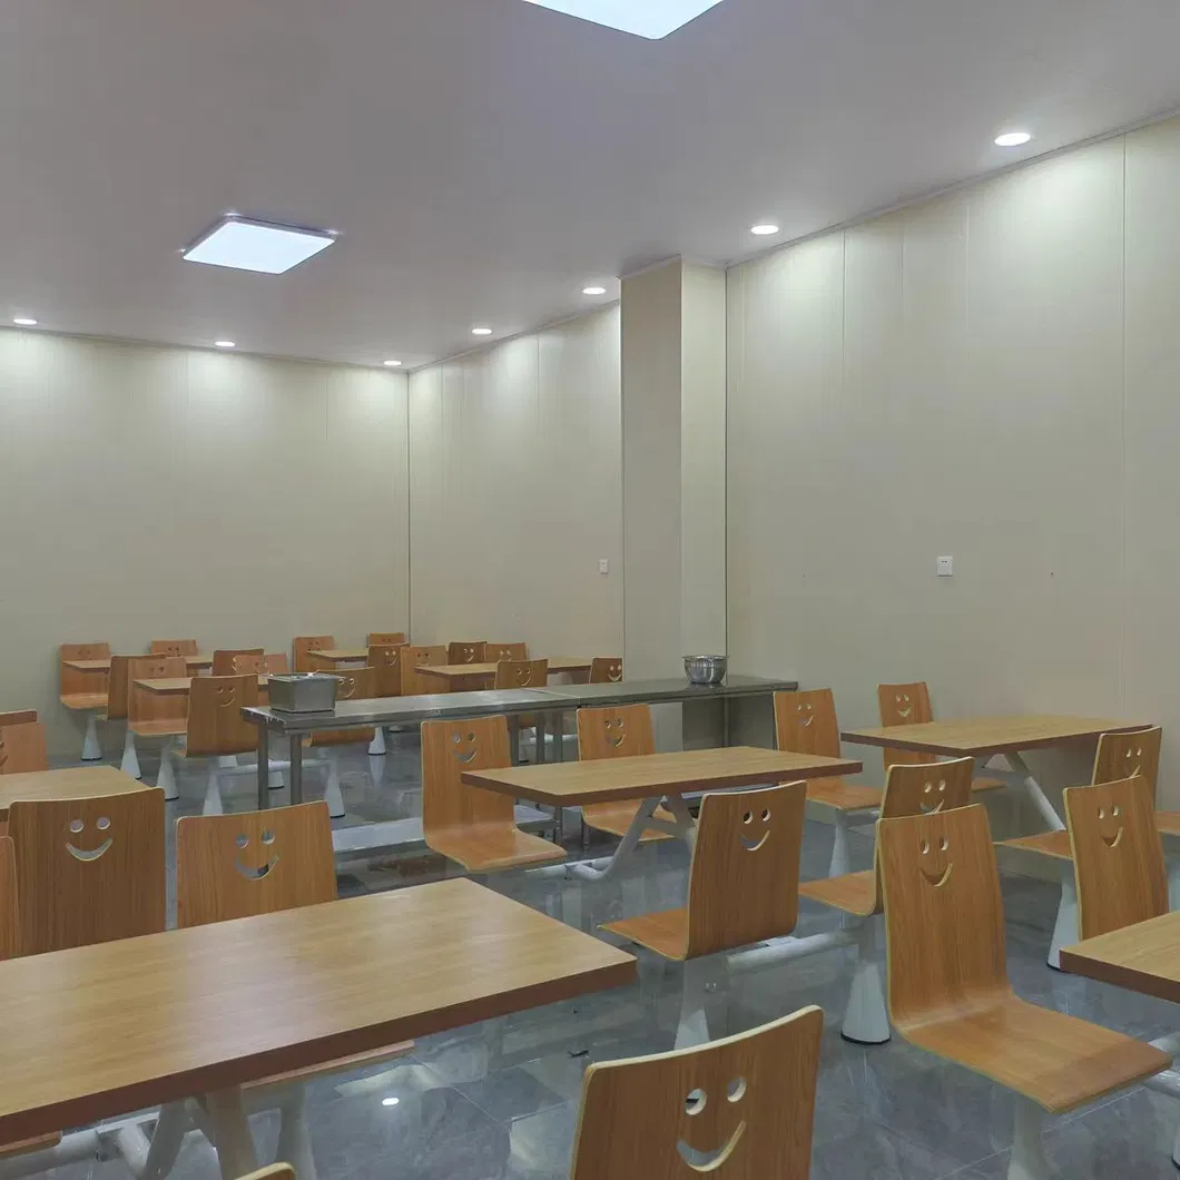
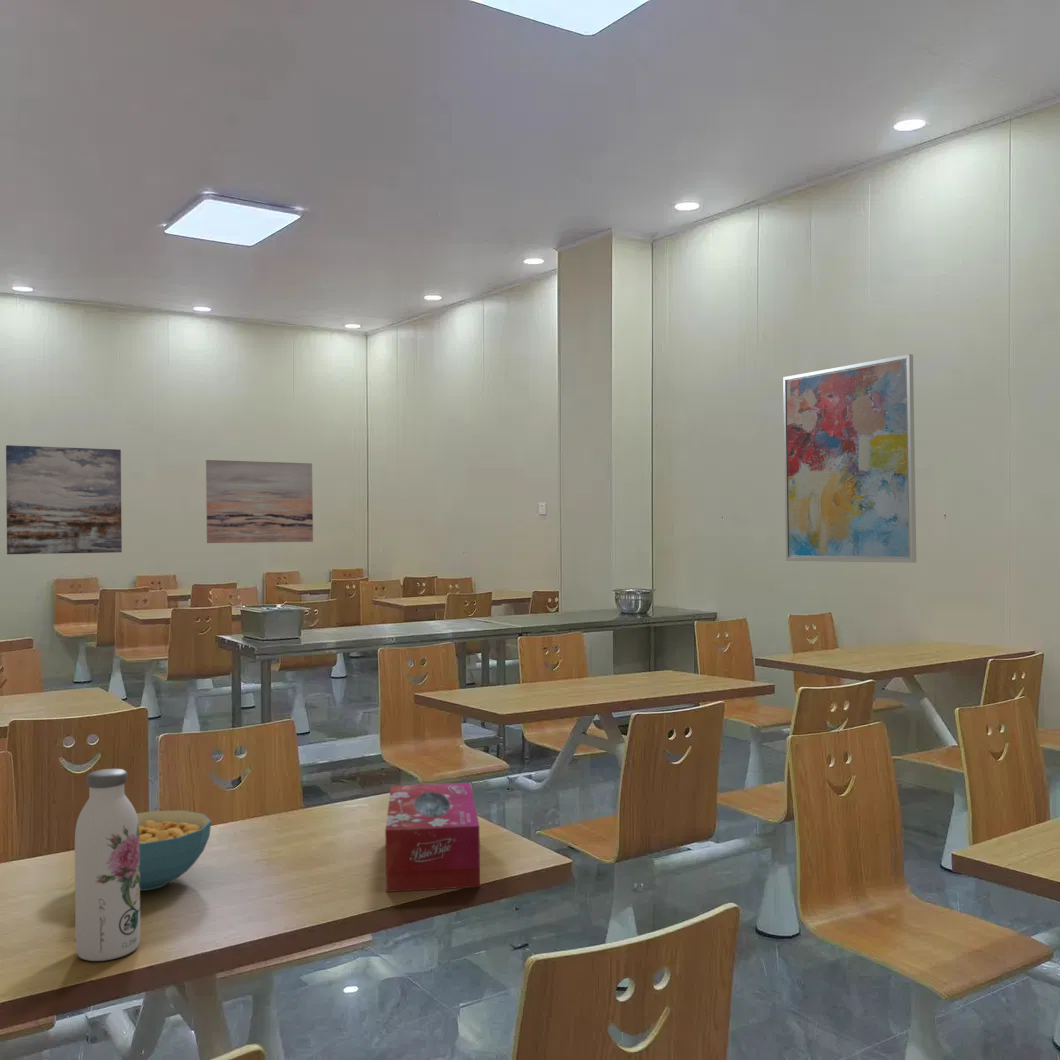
+ tissue box [384,782,481,893]
+ wall art [782,353,917,564]
+ water bottle [74,768,141,962]
+ cereal bowl [136,809,212,891]
+ wall art [5,444,123,555]
+ wall art [205,459,314,544]
